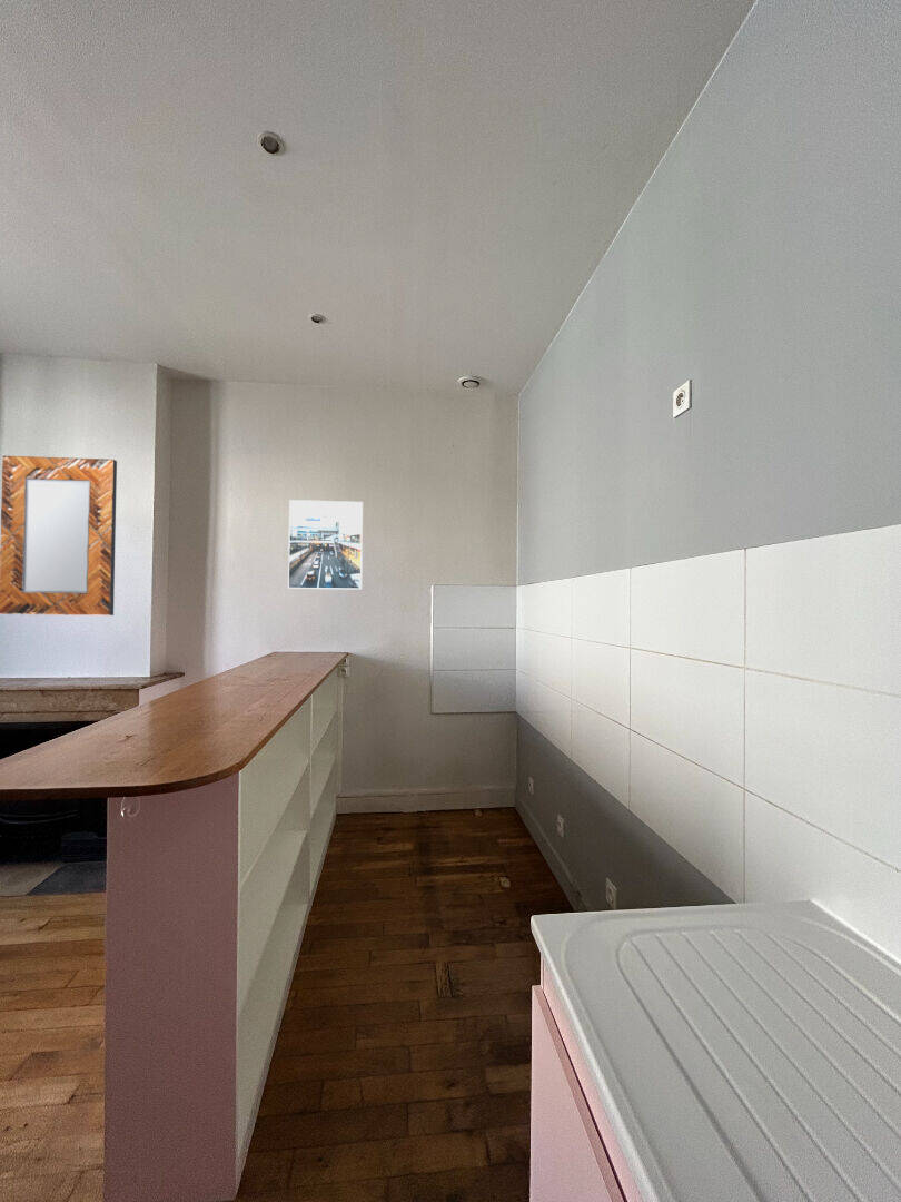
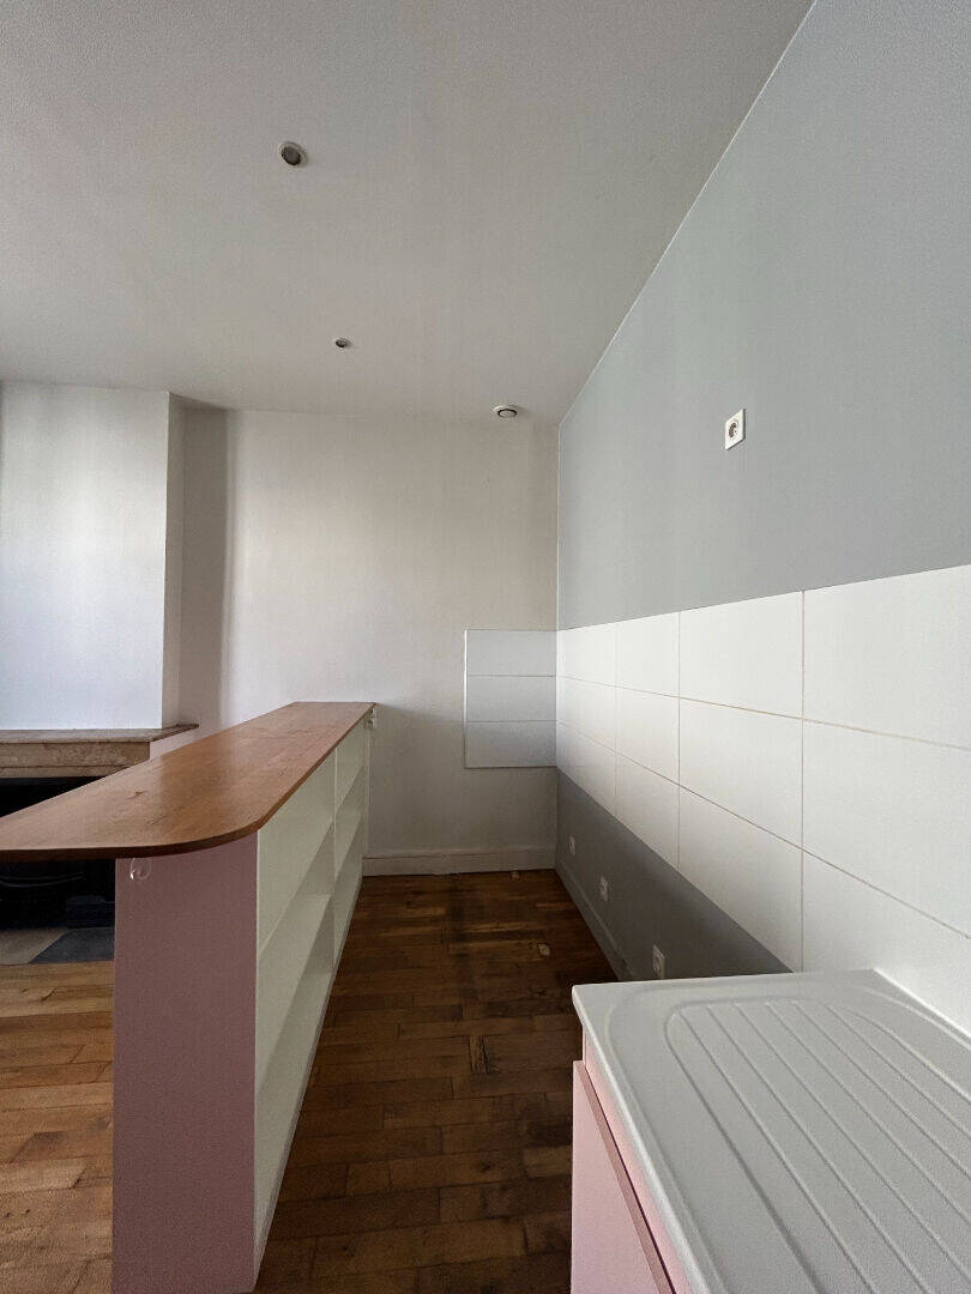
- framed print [287,499,364,591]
- home mirror [0,455,118,617]
